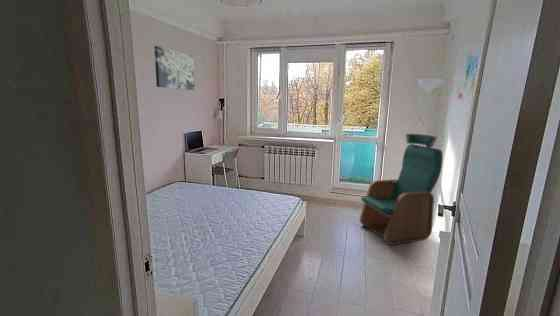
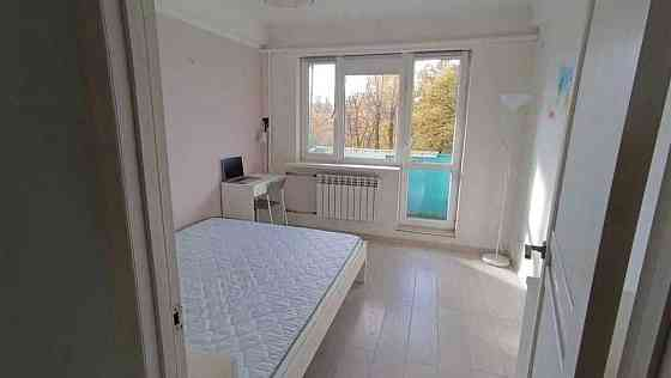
- armchair [359,133,444,246]
- wall art [153,45,196,91]
